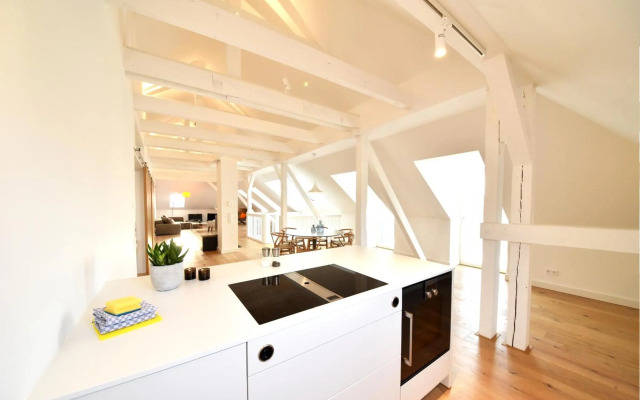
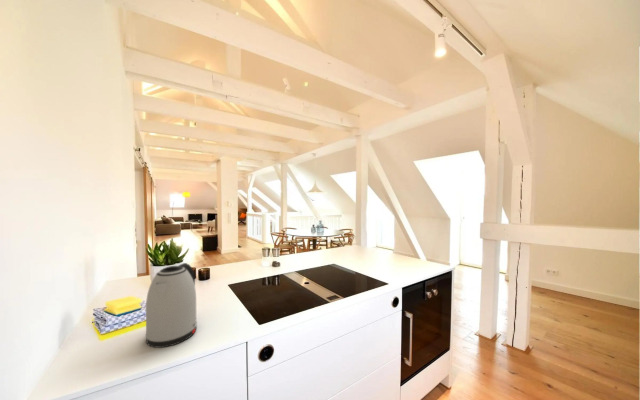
+ kettle [145,262,198,349]
